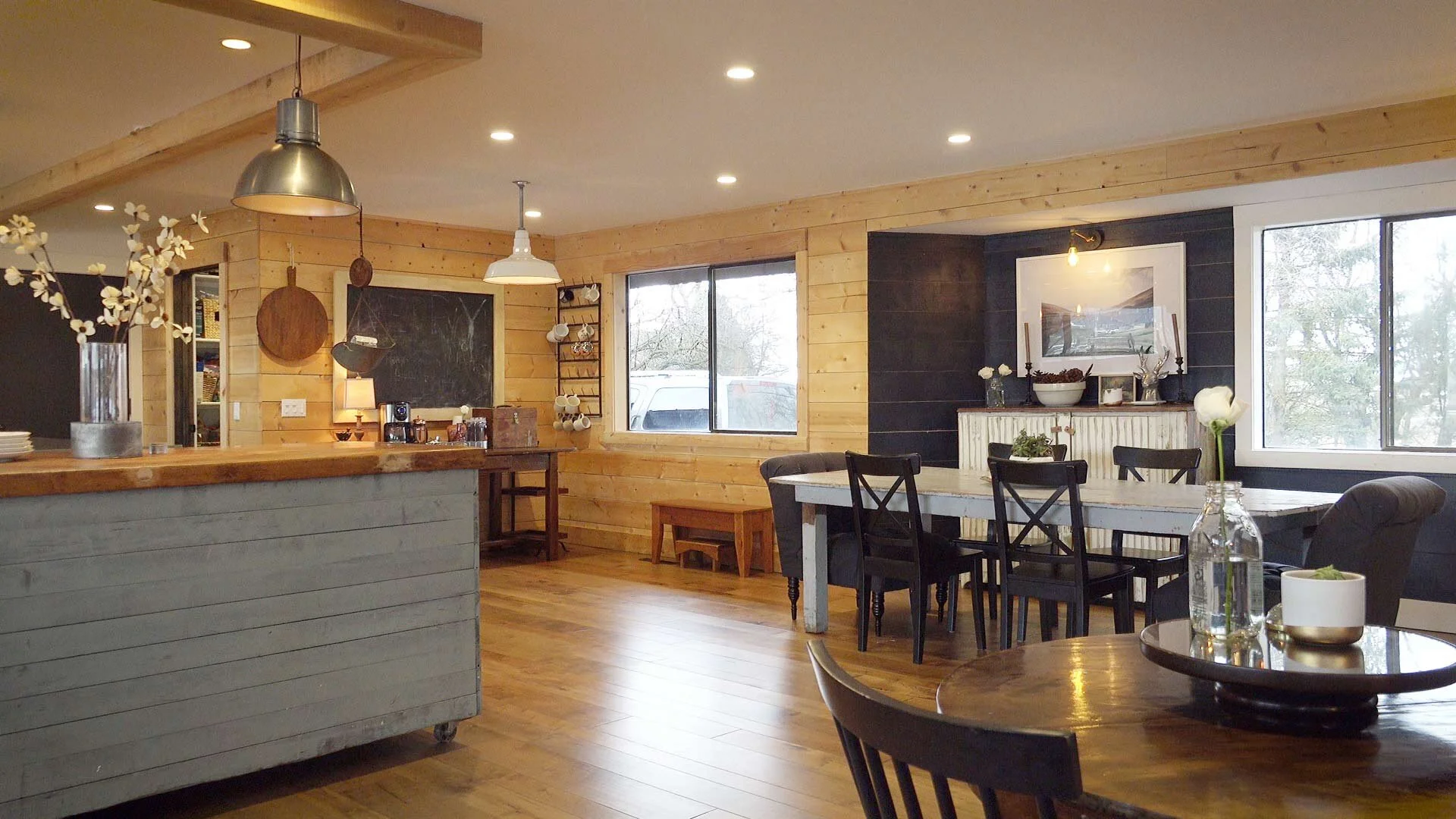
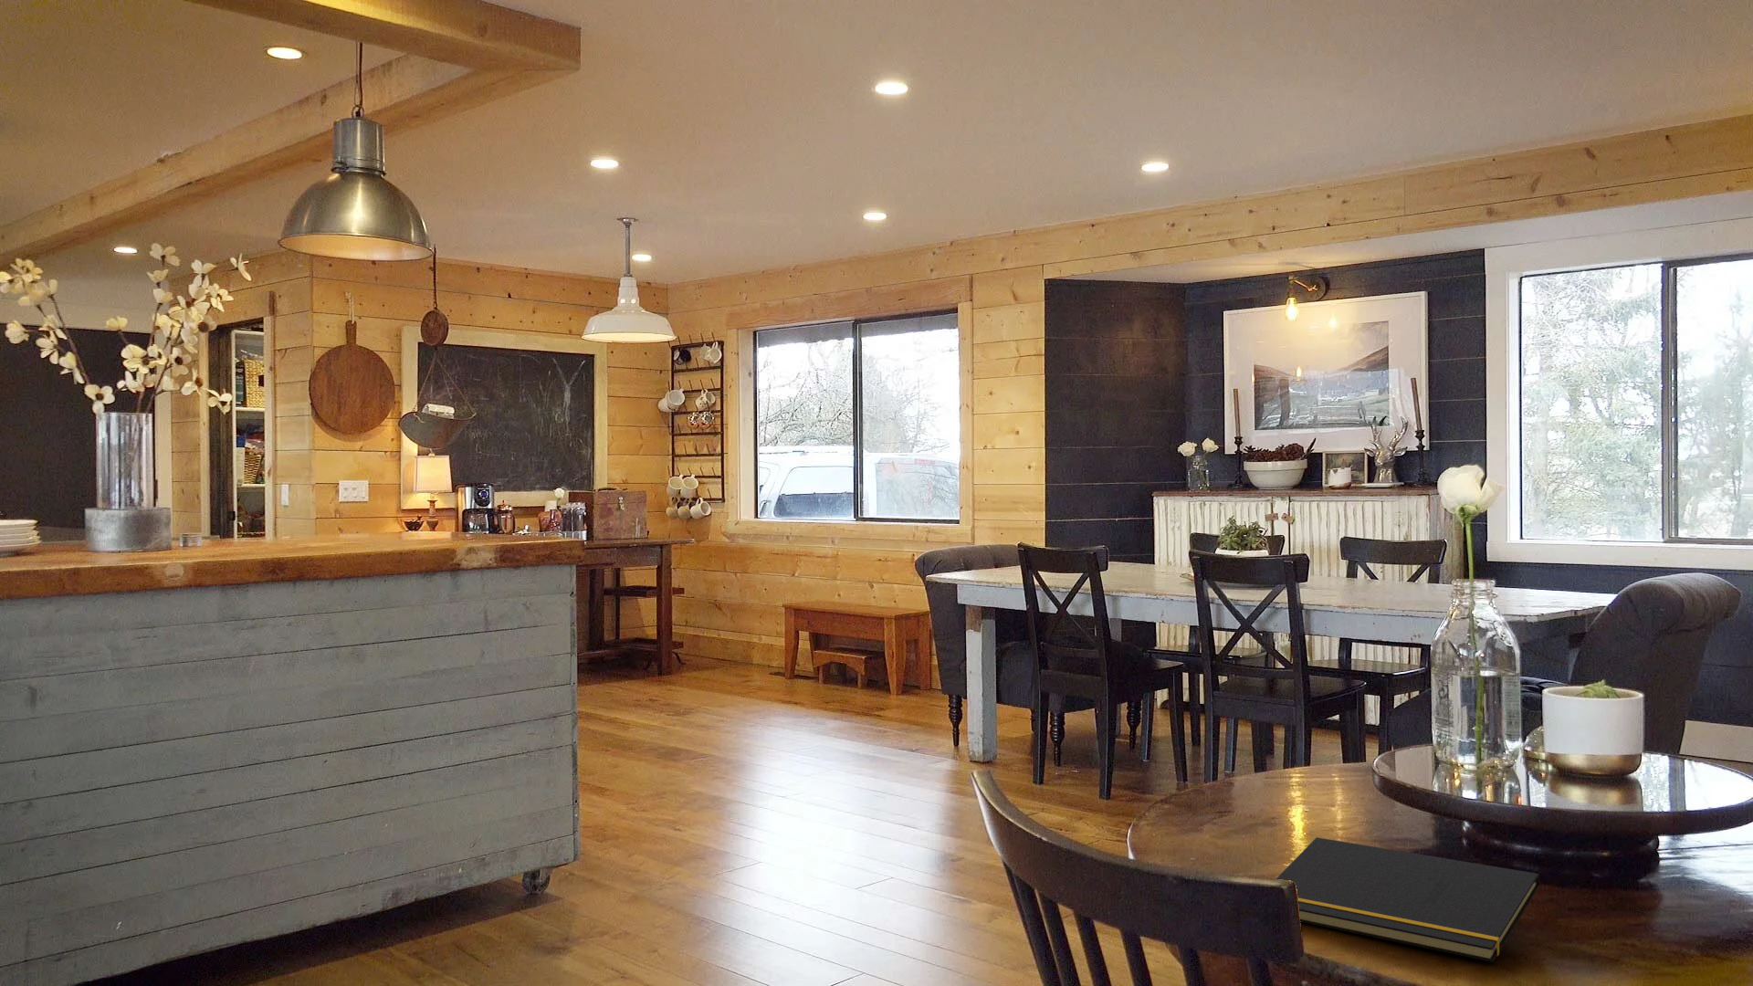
+ notepad [1275,837,1540,963]
